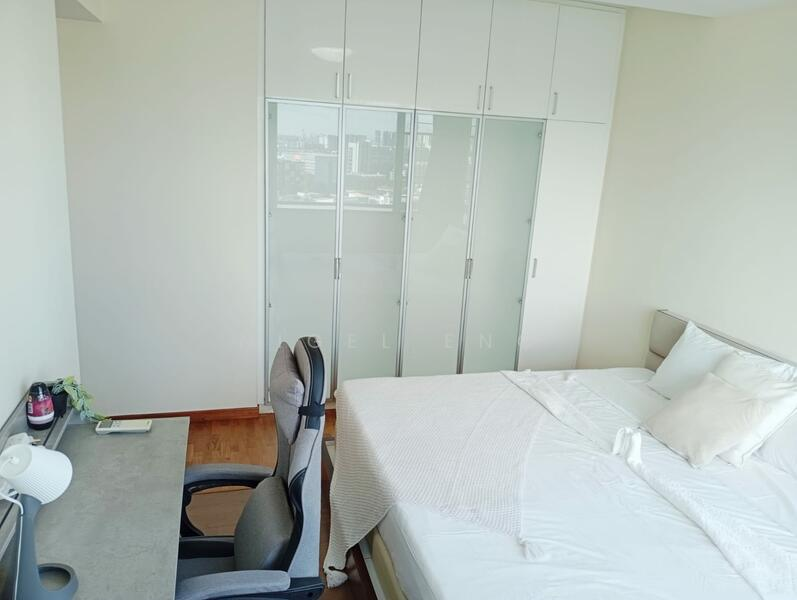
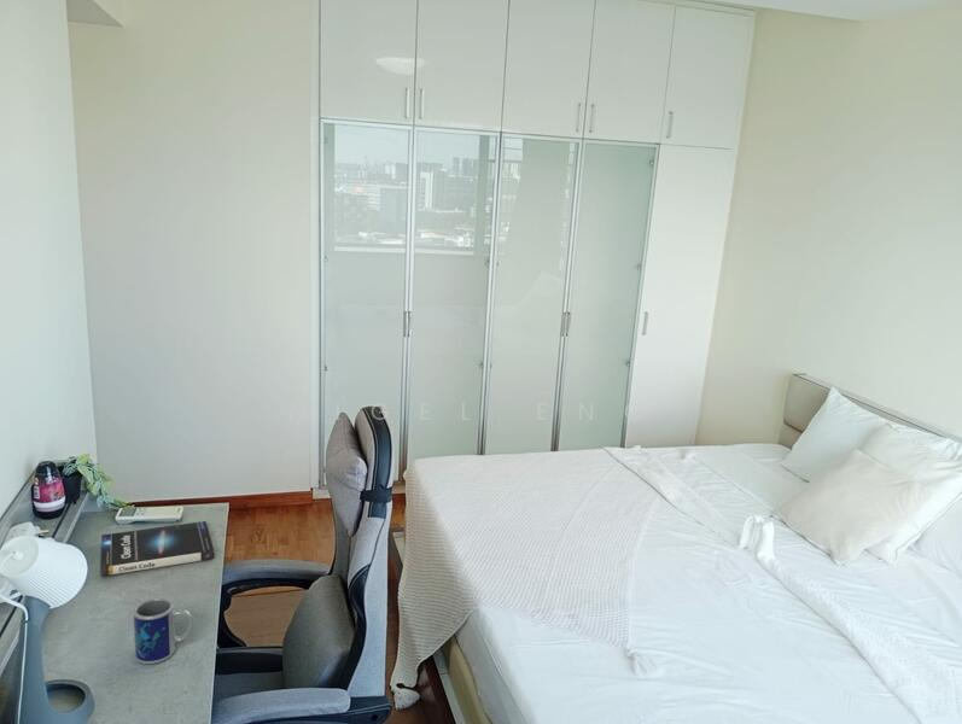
+ mug [132,597,194,665]
+ book [99,520,215,577]
